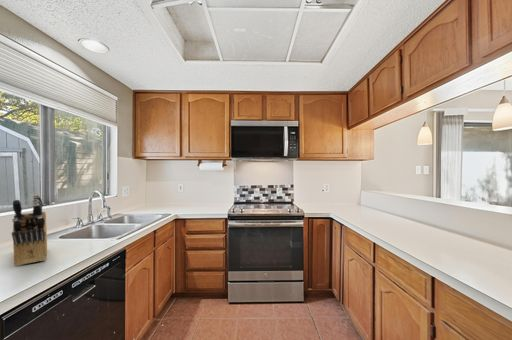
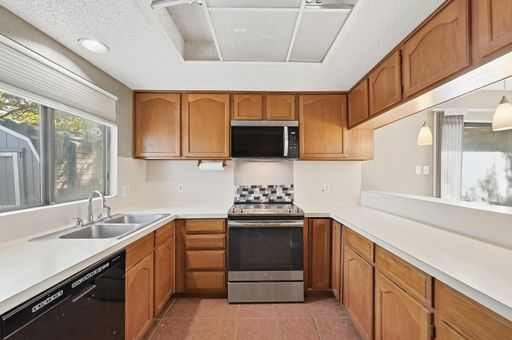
- knife block [11,194,48,267]
